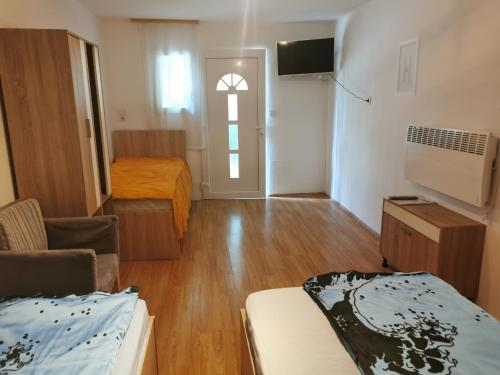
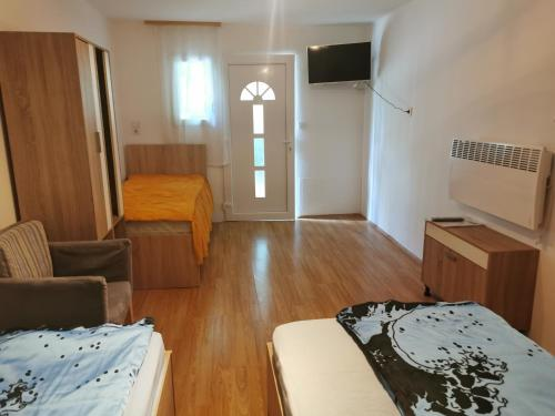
- wall art [394,35,421,98]
